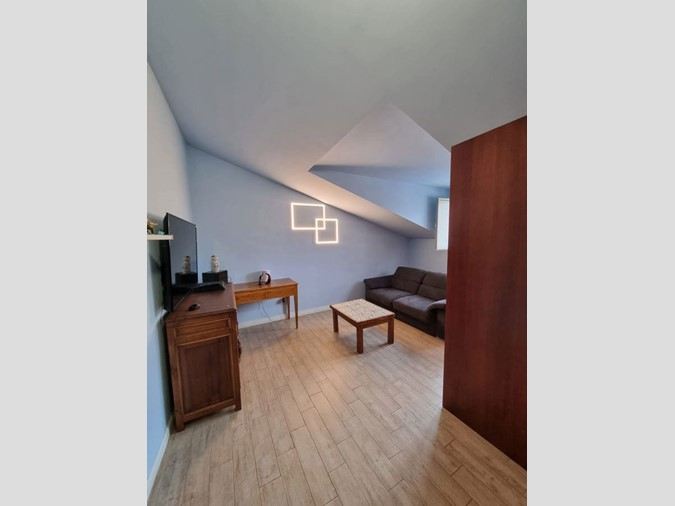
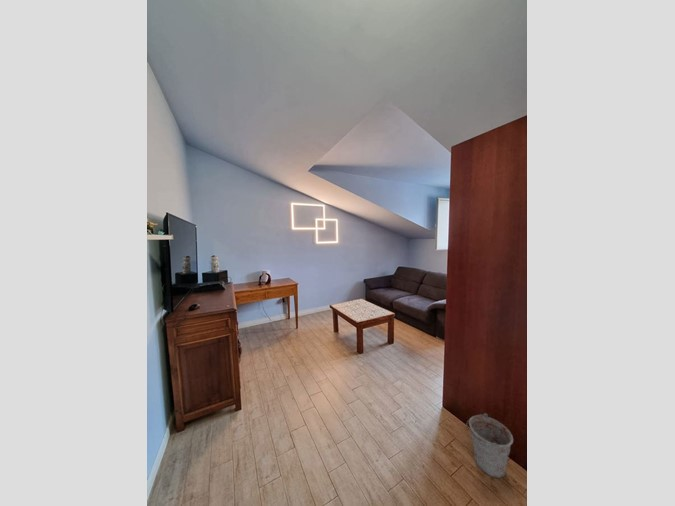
+ bucket [465,413,514,478]
